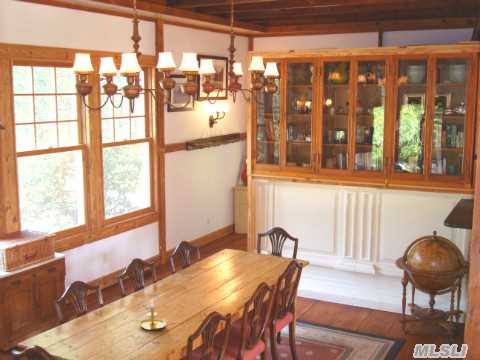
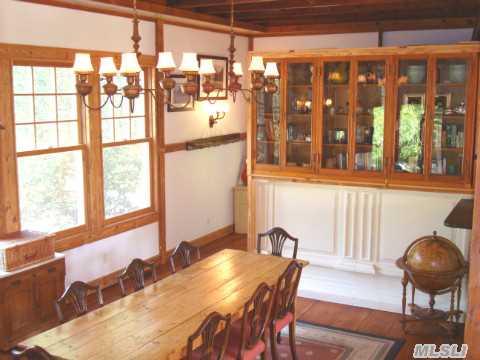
- candle holder [138,300,169,331]
